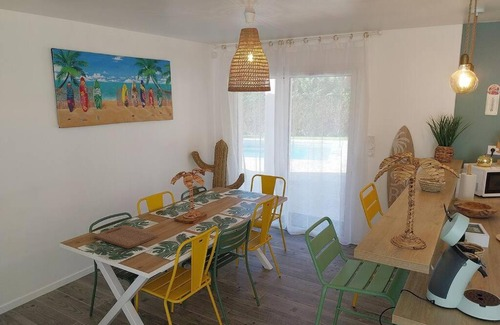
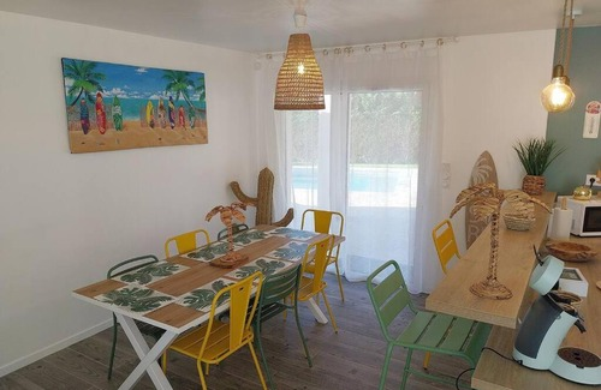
- cutting board [93,224,159,249]
